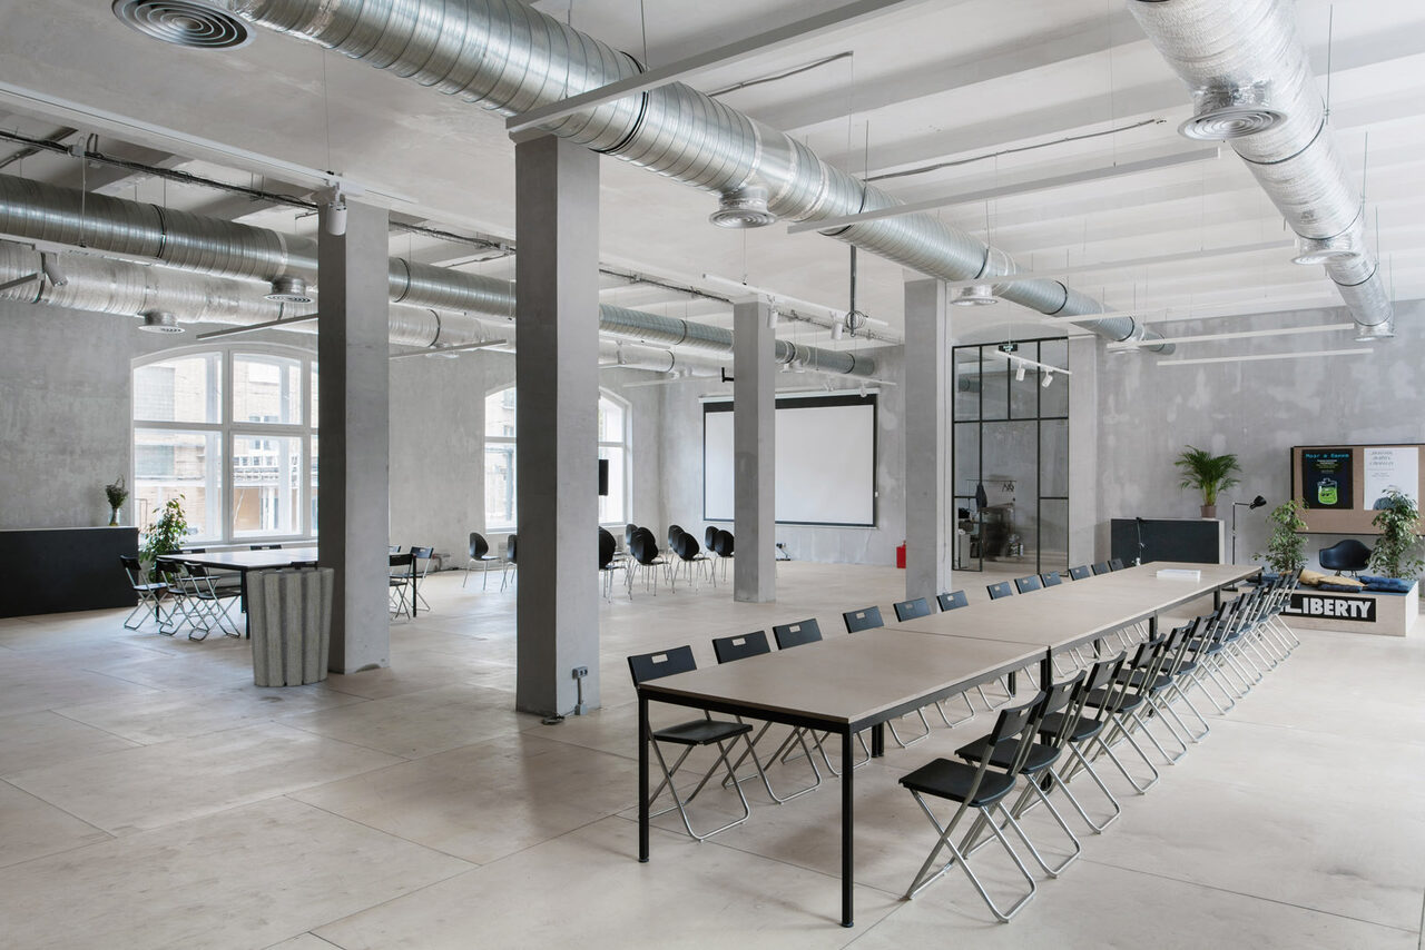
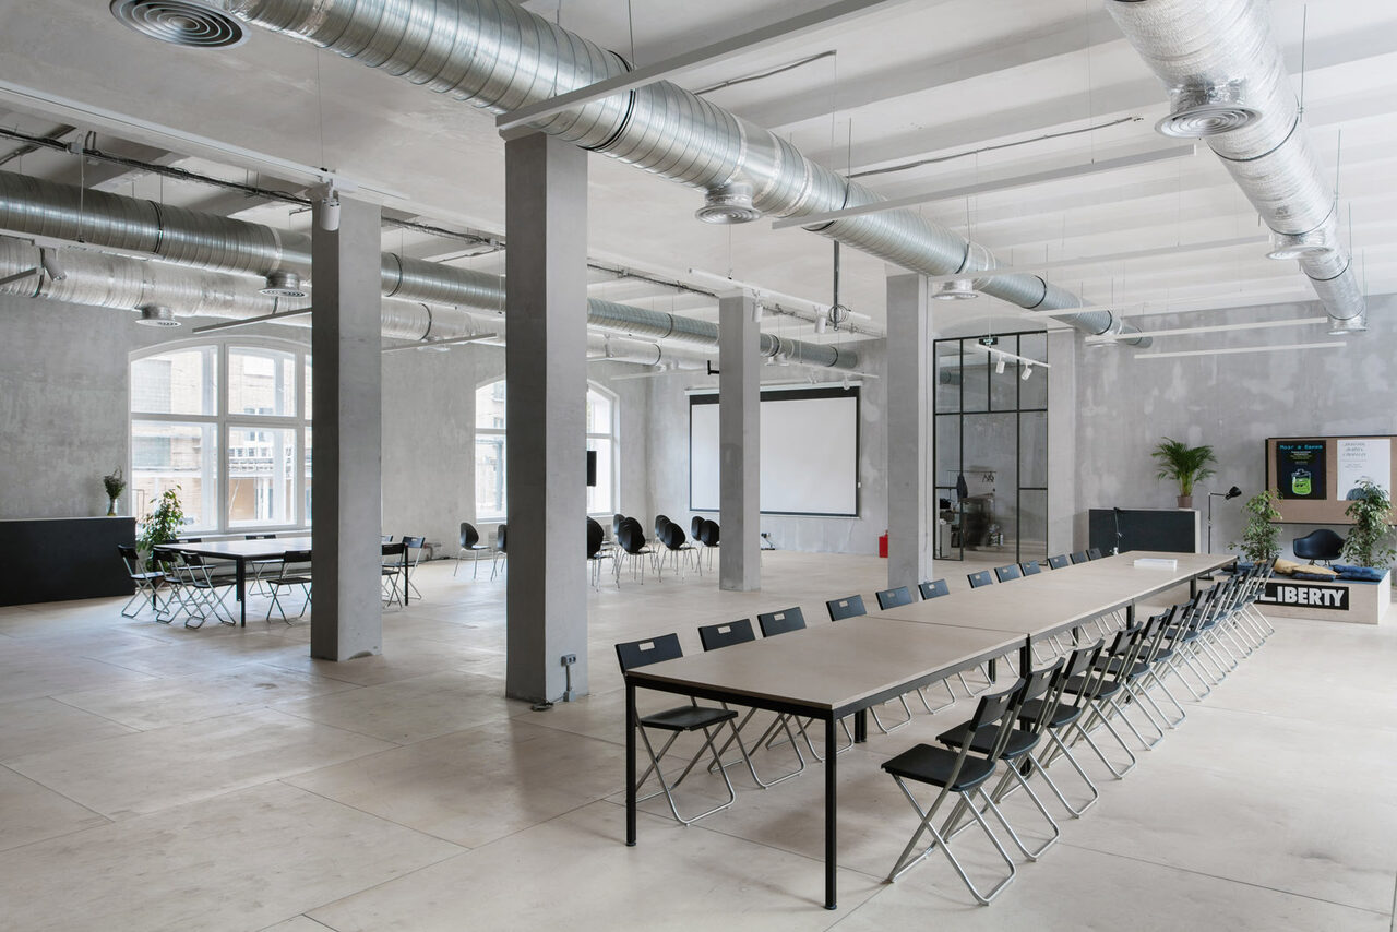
- trash can [245,566,335,687]
